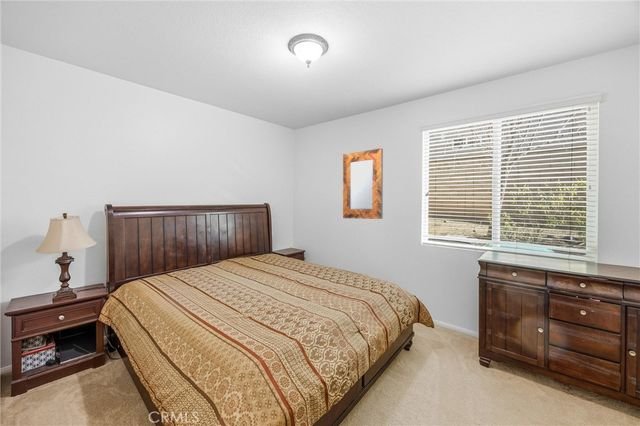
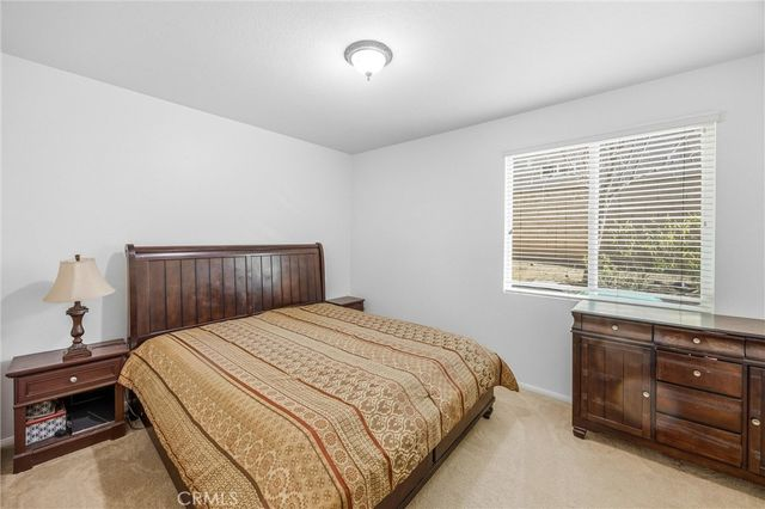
- home mirror [342,147,384,220]
